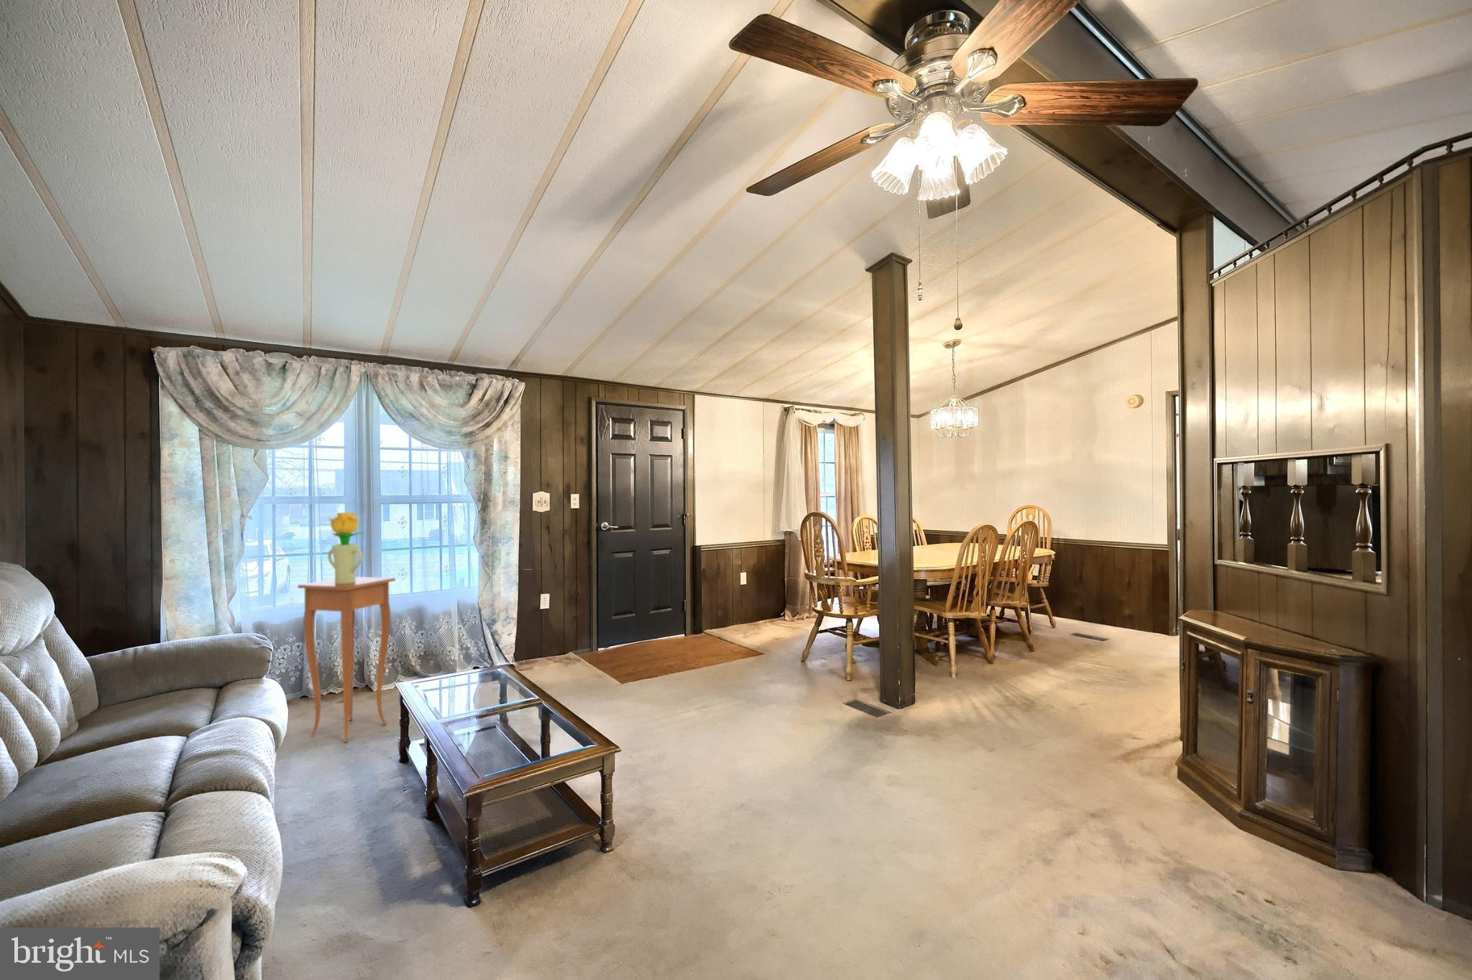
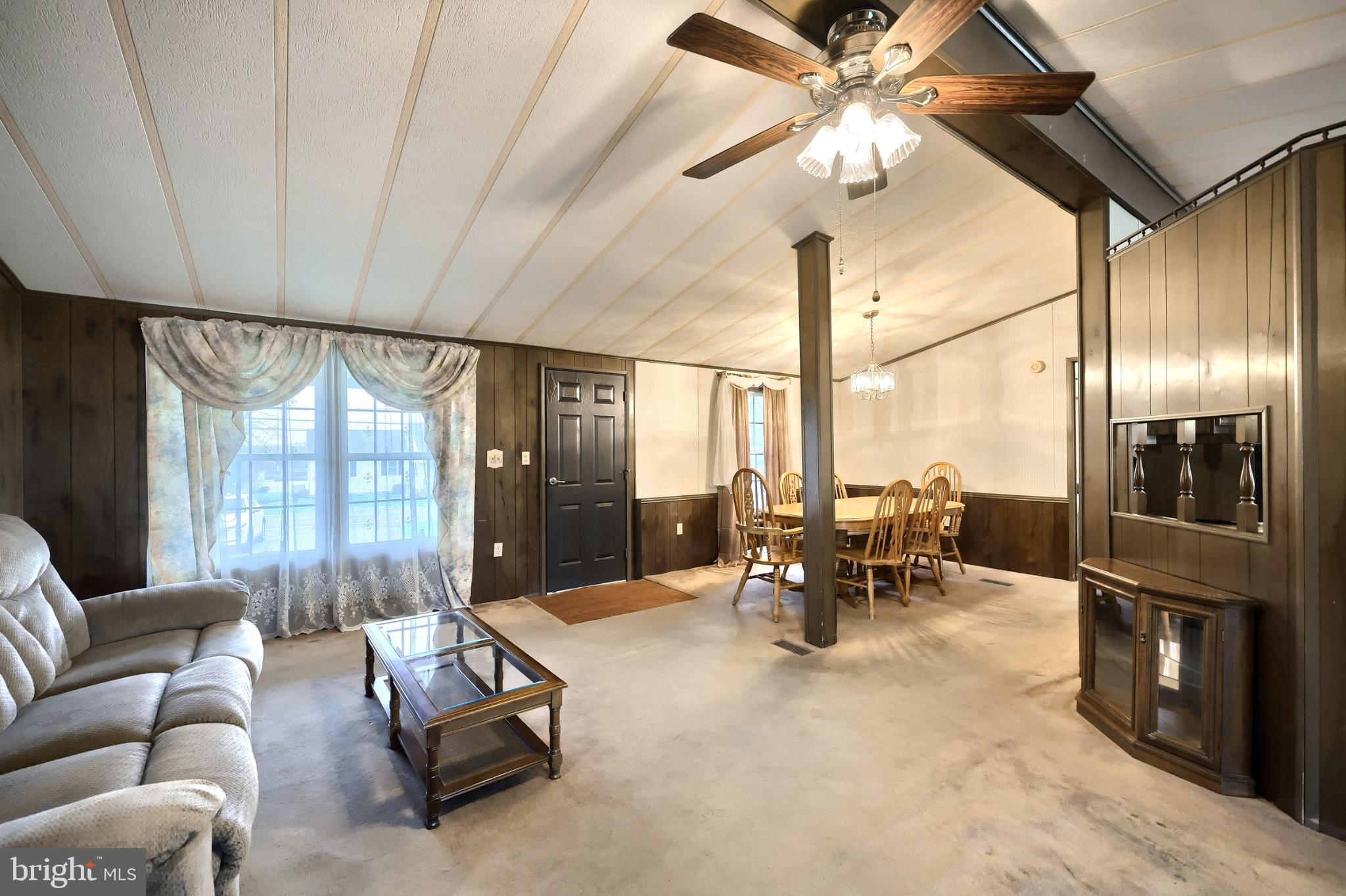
- side table [296,576,396,743]
- potted flower [326,512,364,584]
